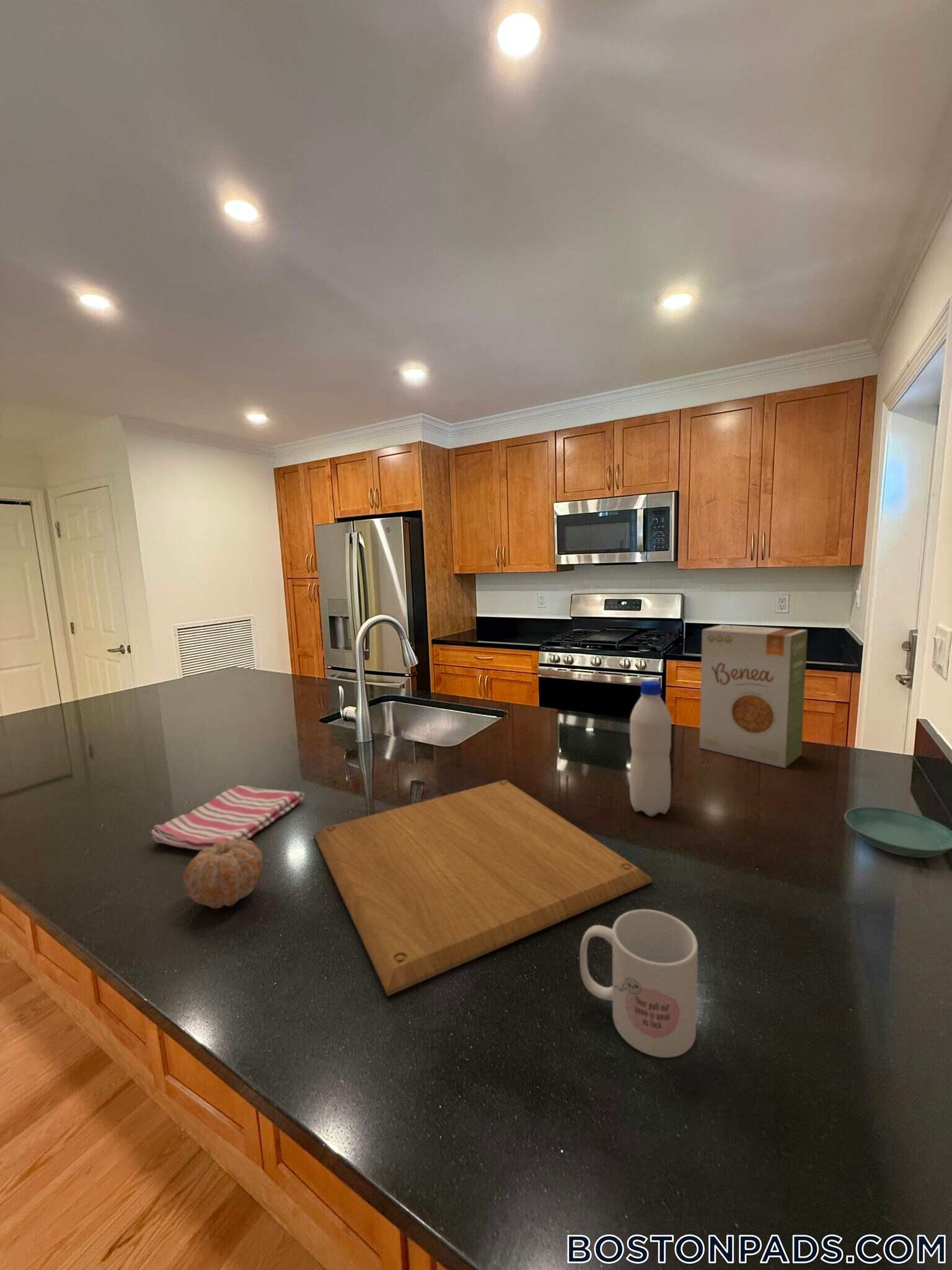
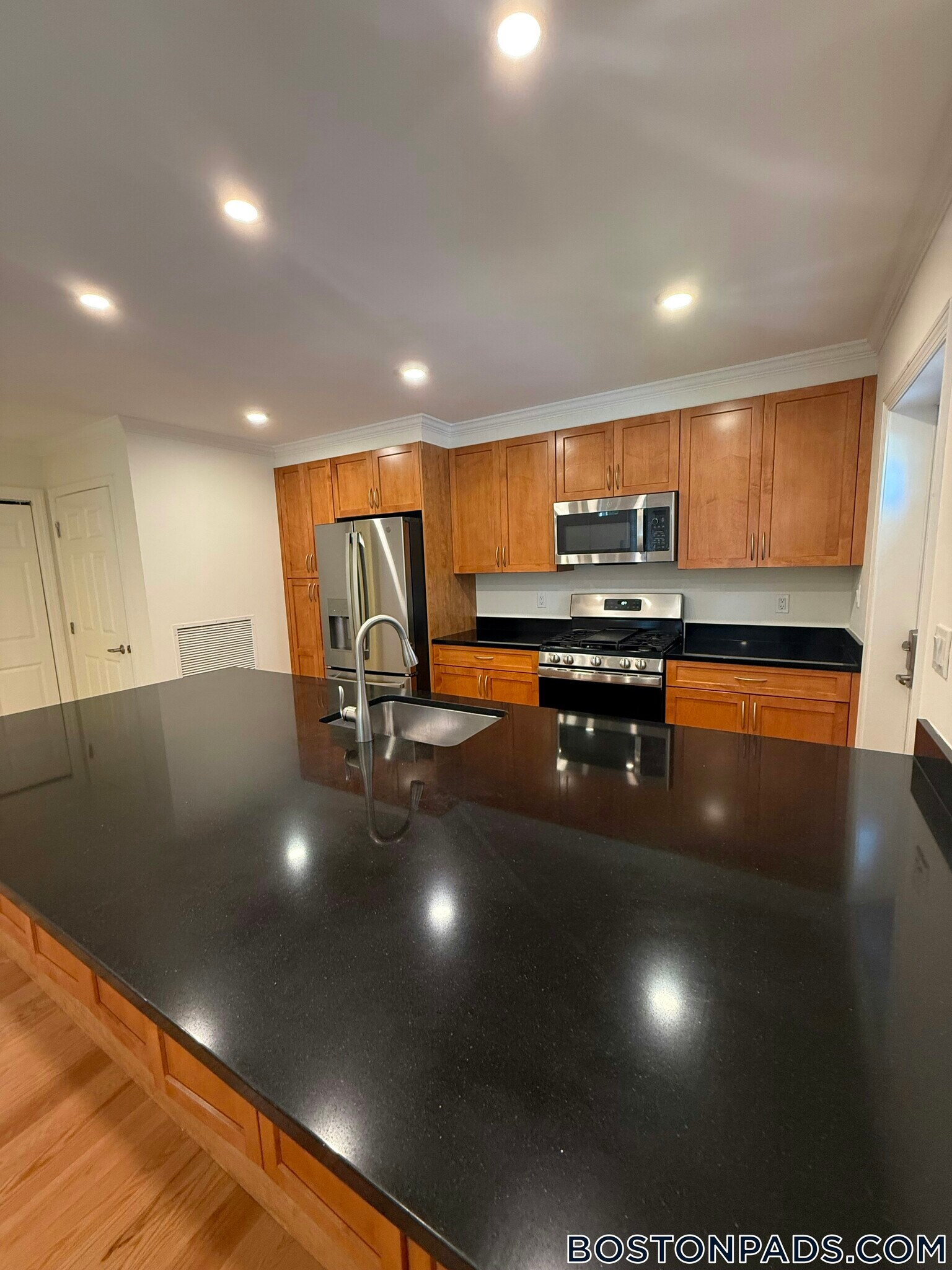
- water bottle [629,680,672,817]
- mug [580,908,699,1059]
- dish towel [151,785,305,851]
- saucer [844,806,952,858]
- fruit [183,839,263,909]
- chopping board [313,779,653,997]
- food box [699,624,808,769]
